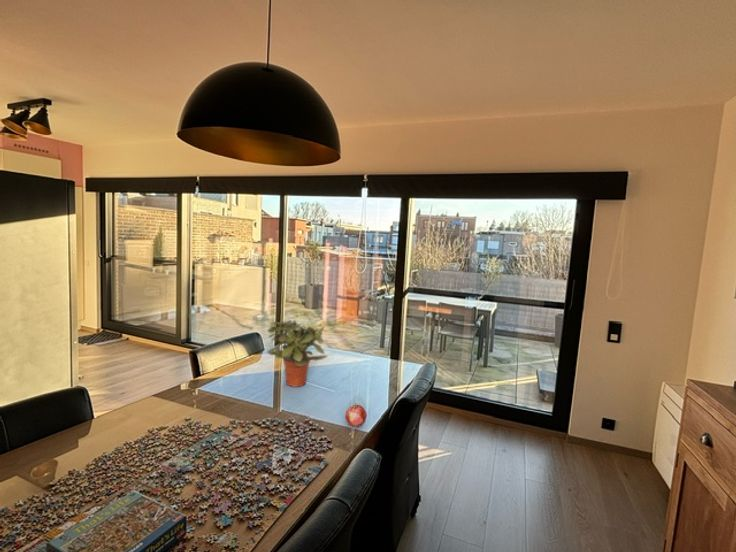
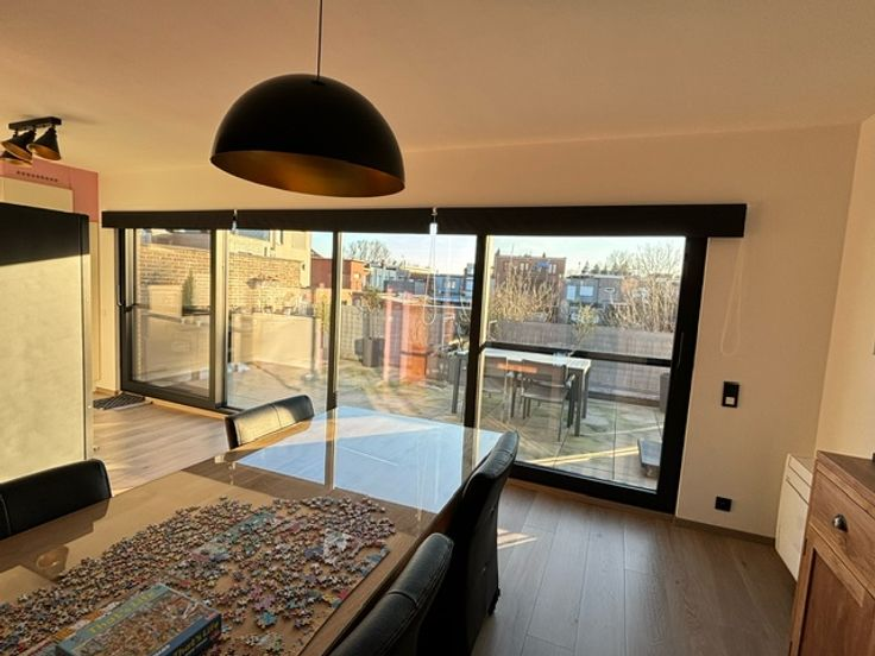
- fruit [344,402,368,427]
- potted plant [266,319,329,388]
